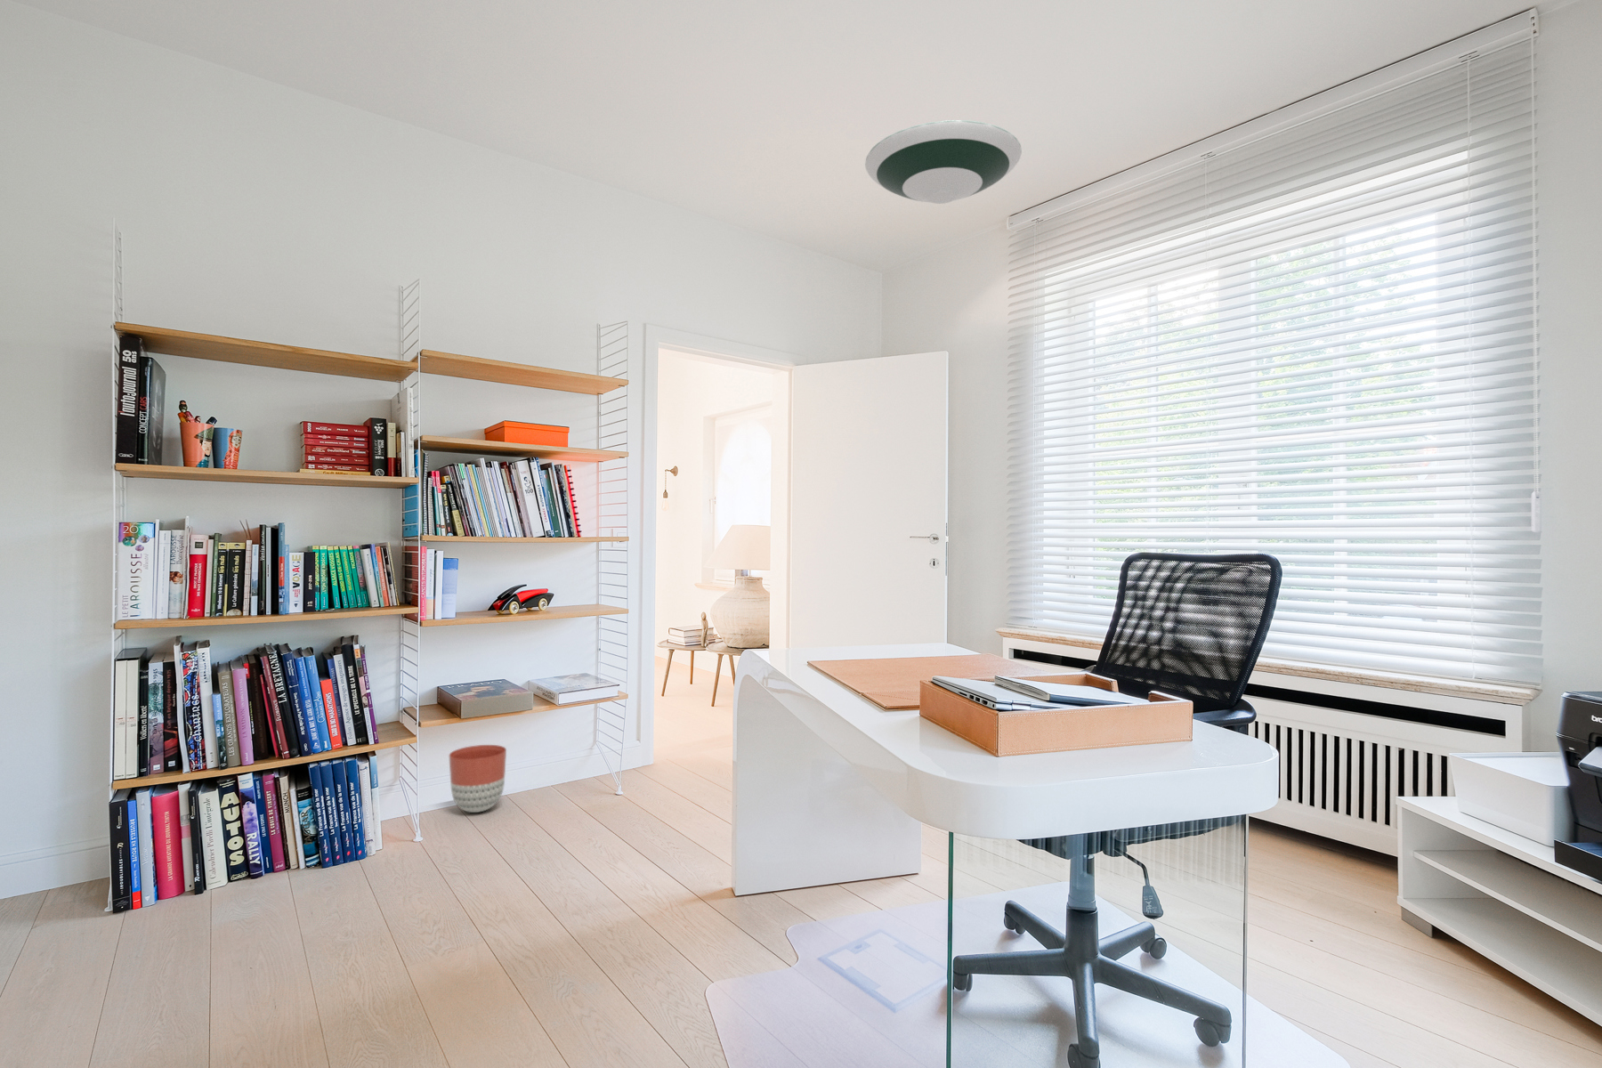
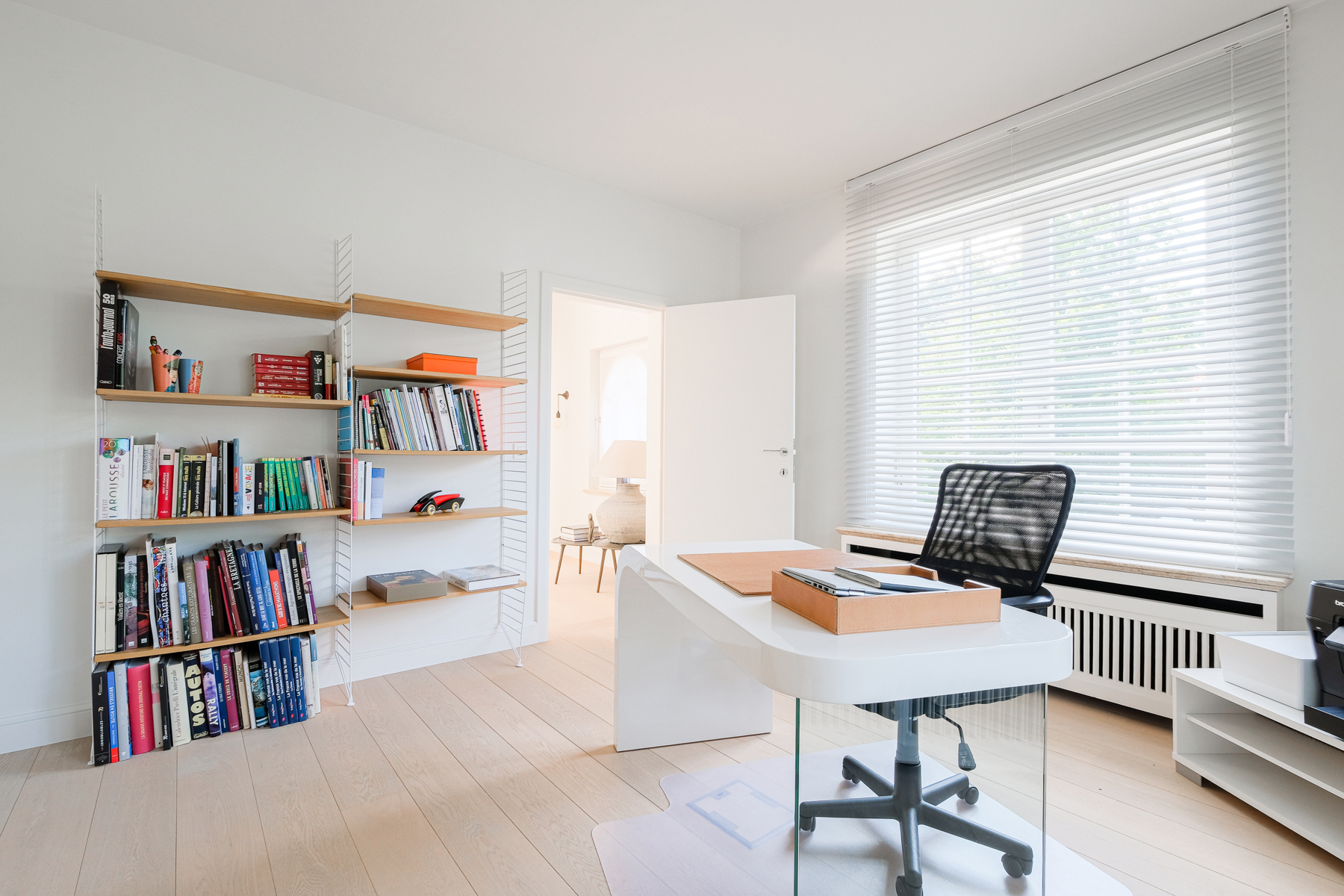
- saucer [864,119,1023,205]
- planter [448,744,508,813]
